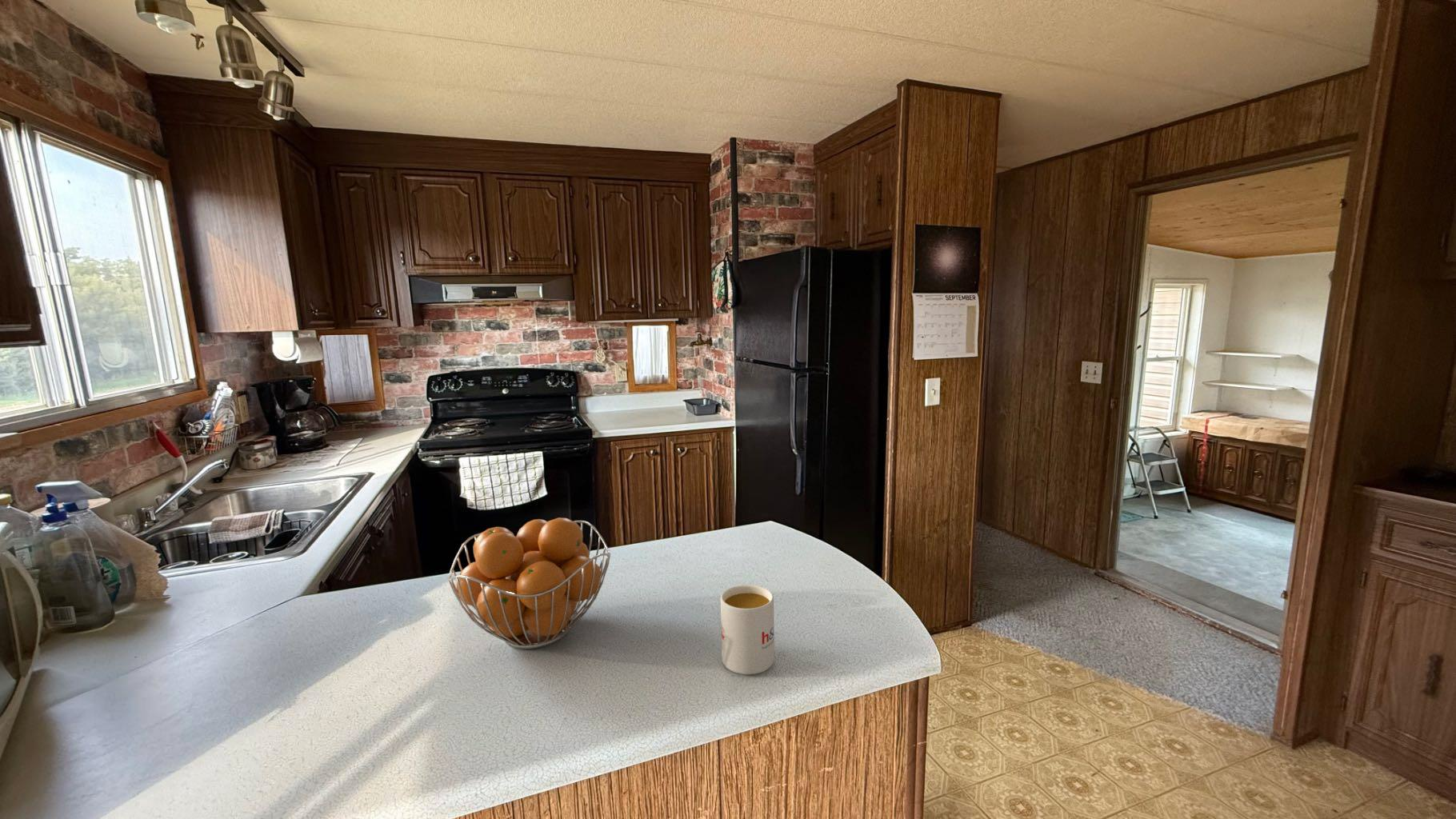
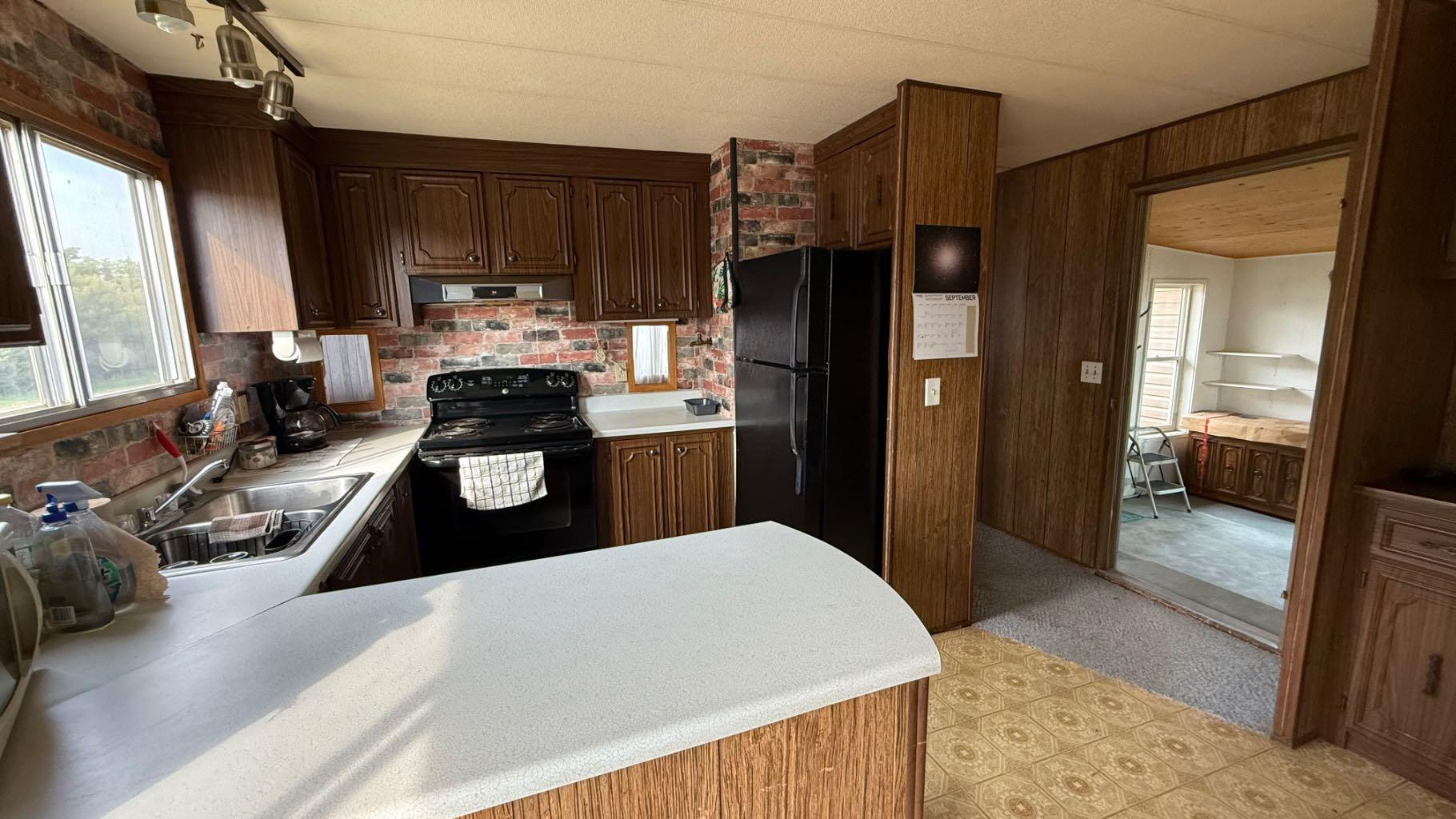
- mug [720,585,775,675]
- fruit basket [447,517,611,650]
